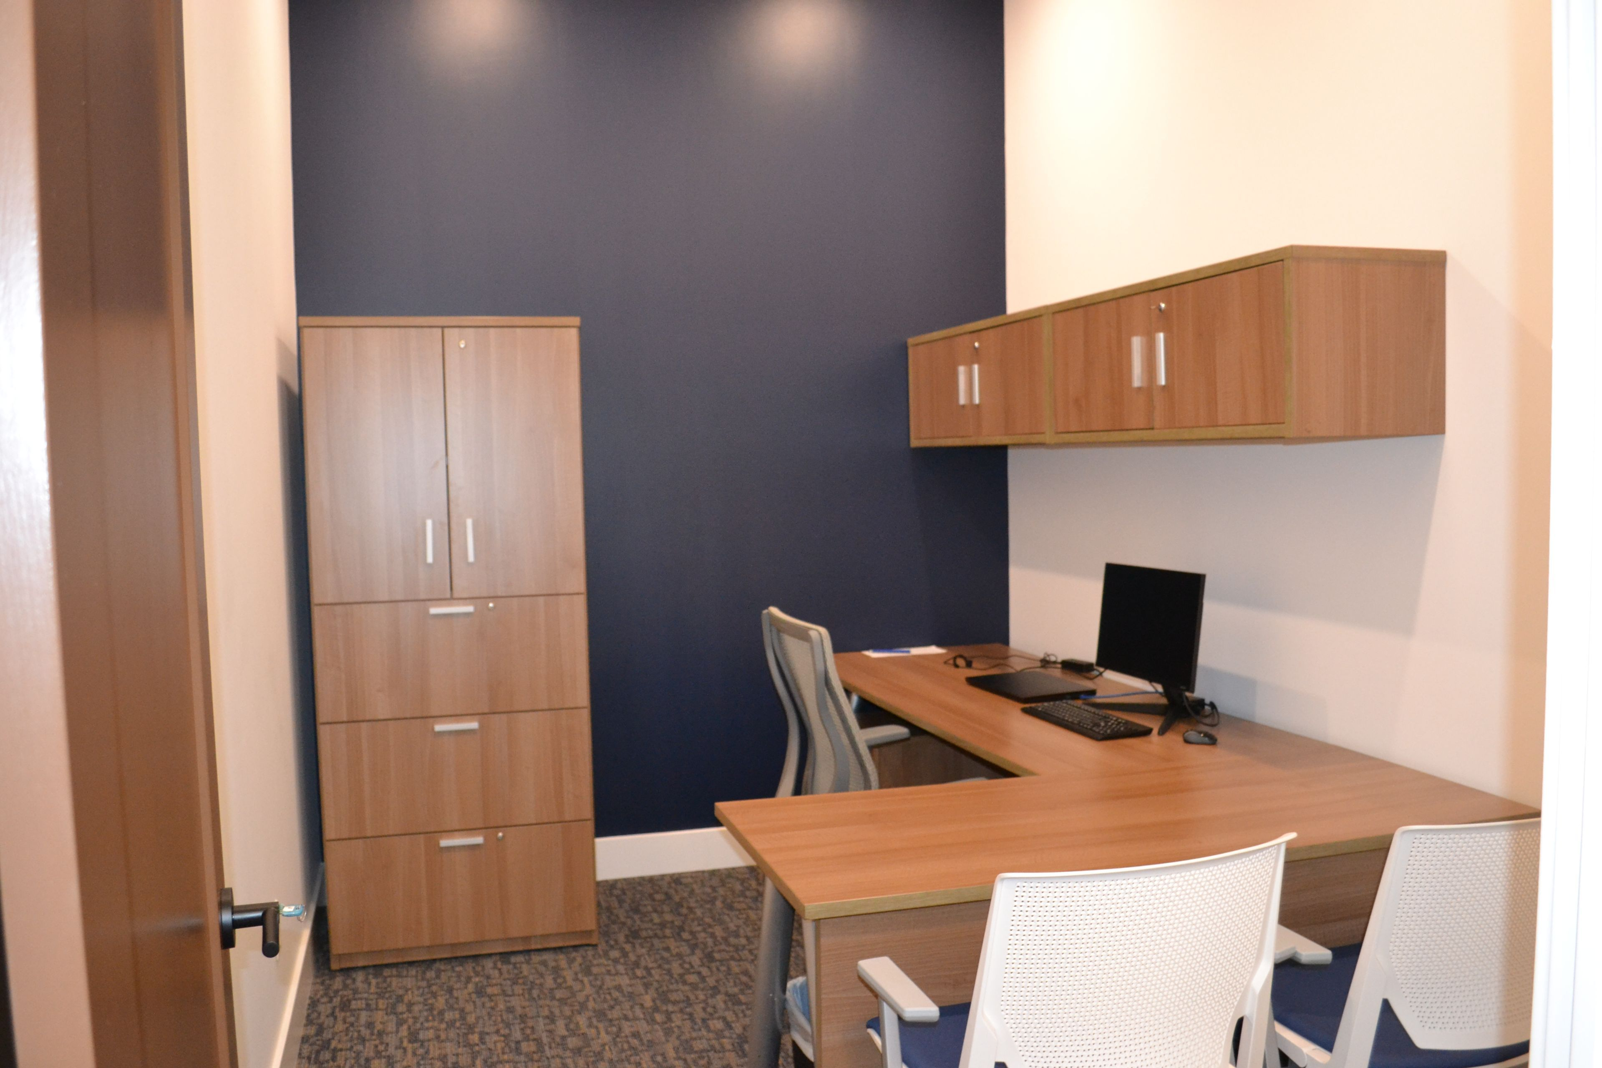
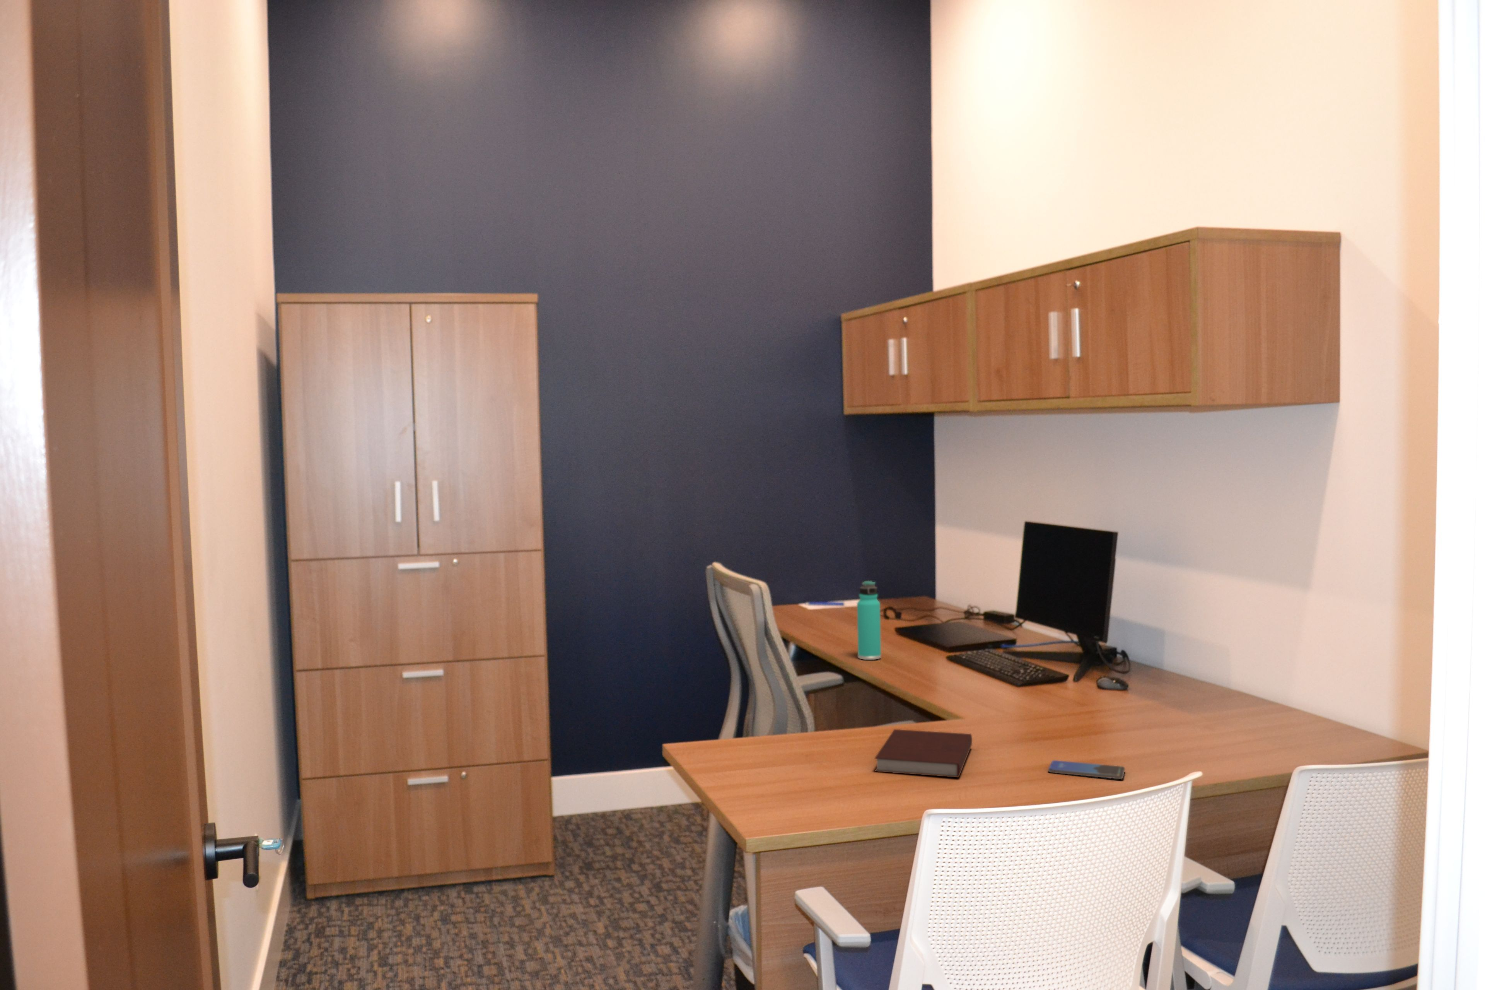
+ notebook [874,729,972,778]
+ thermos bottle [856,580,882,660]
+ smartphone [1047,760,1126,780]
